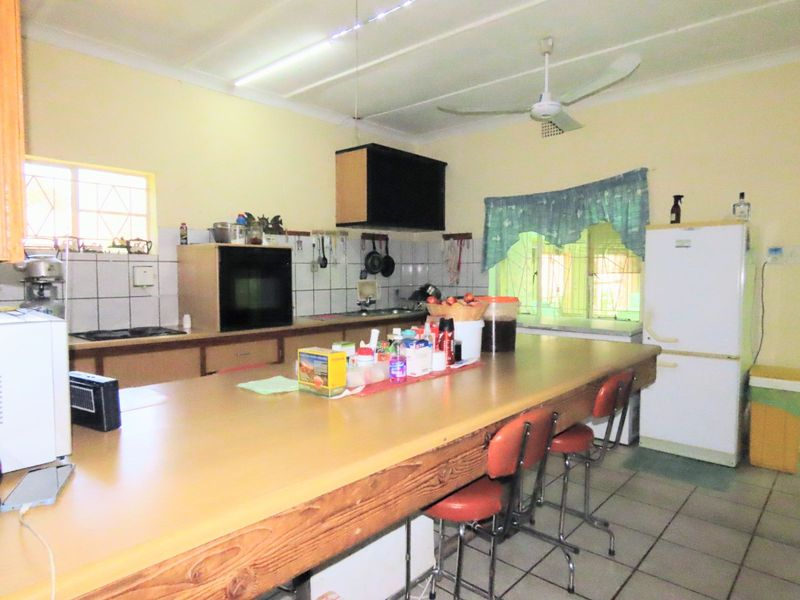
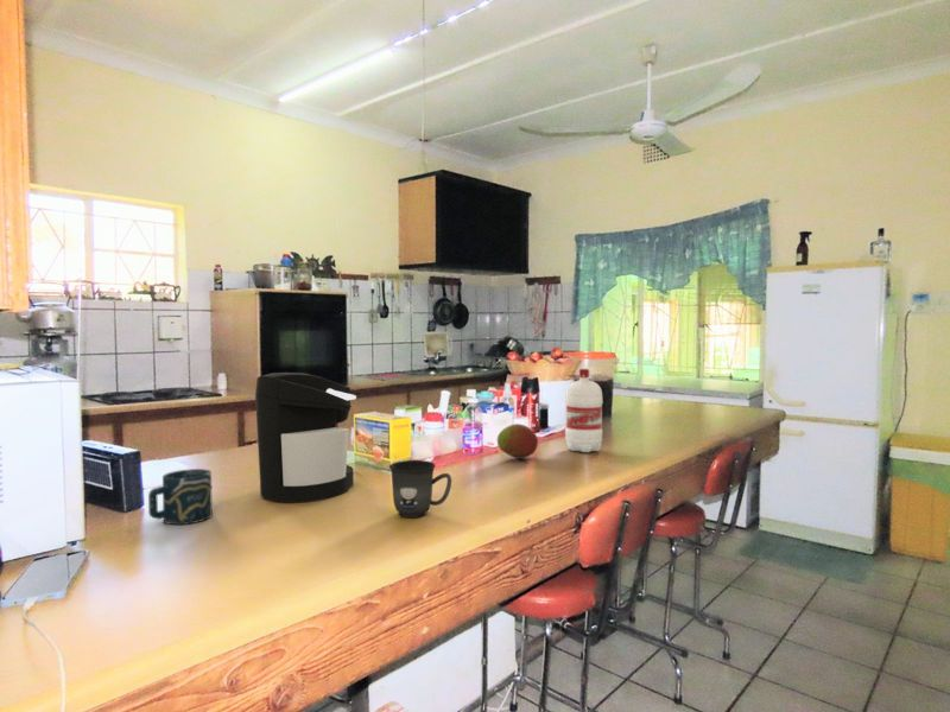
+ fruit [496,422,539,460]
+ coffee maker [254,371,357,503]
+ water bottle [564,368,603,453]
+ cup [147,468,214,526]
+ mug [388,459,452,519]
